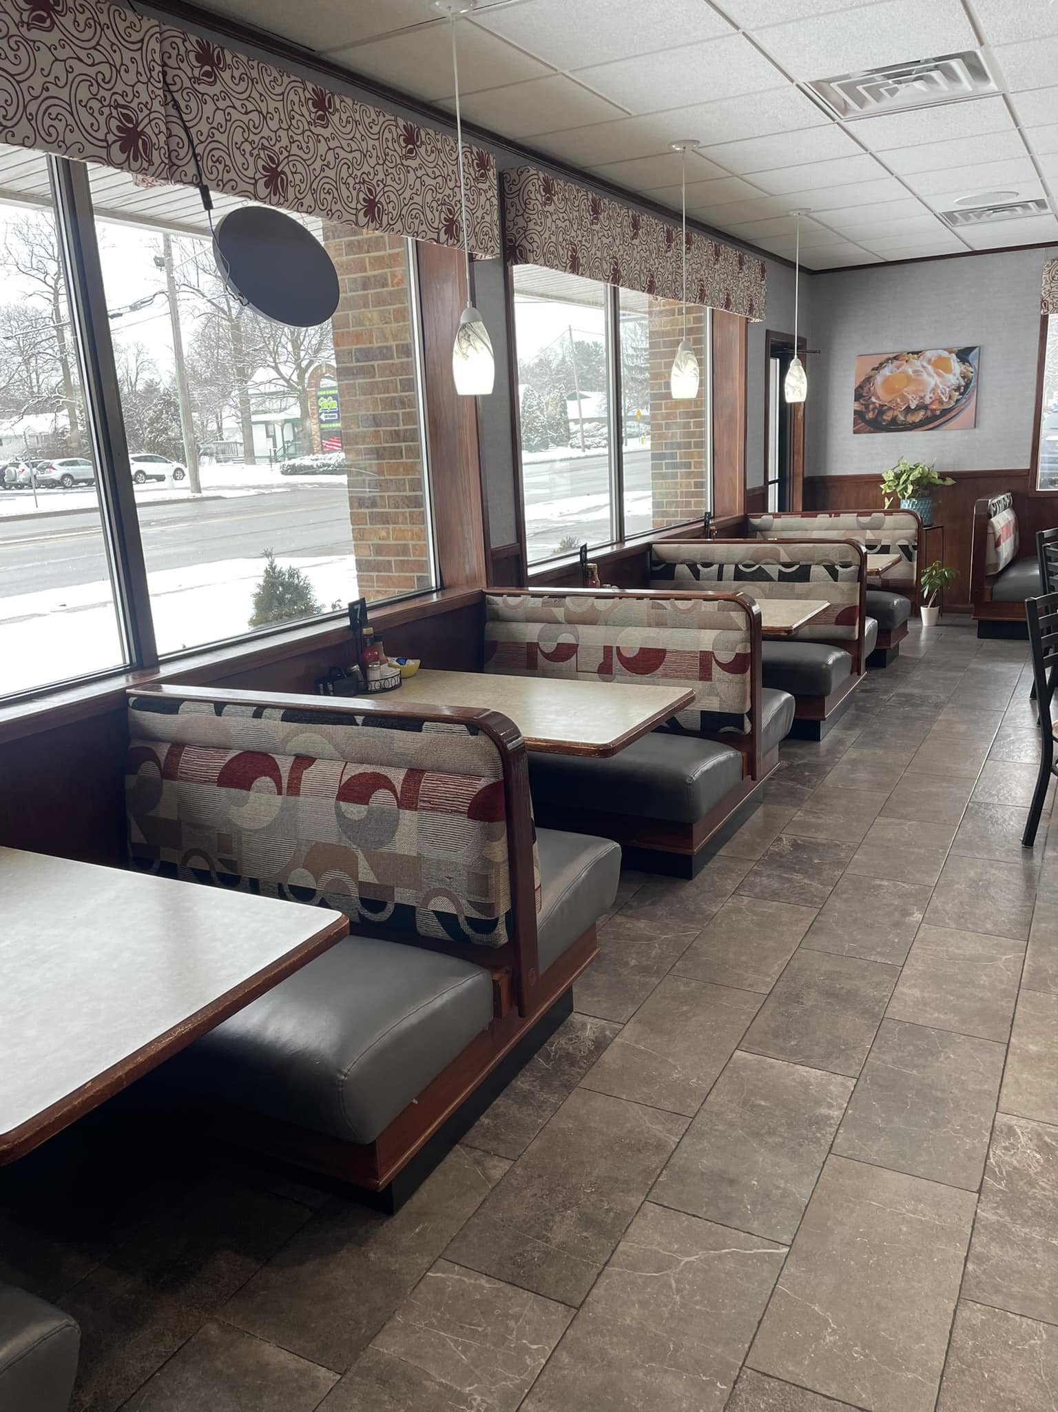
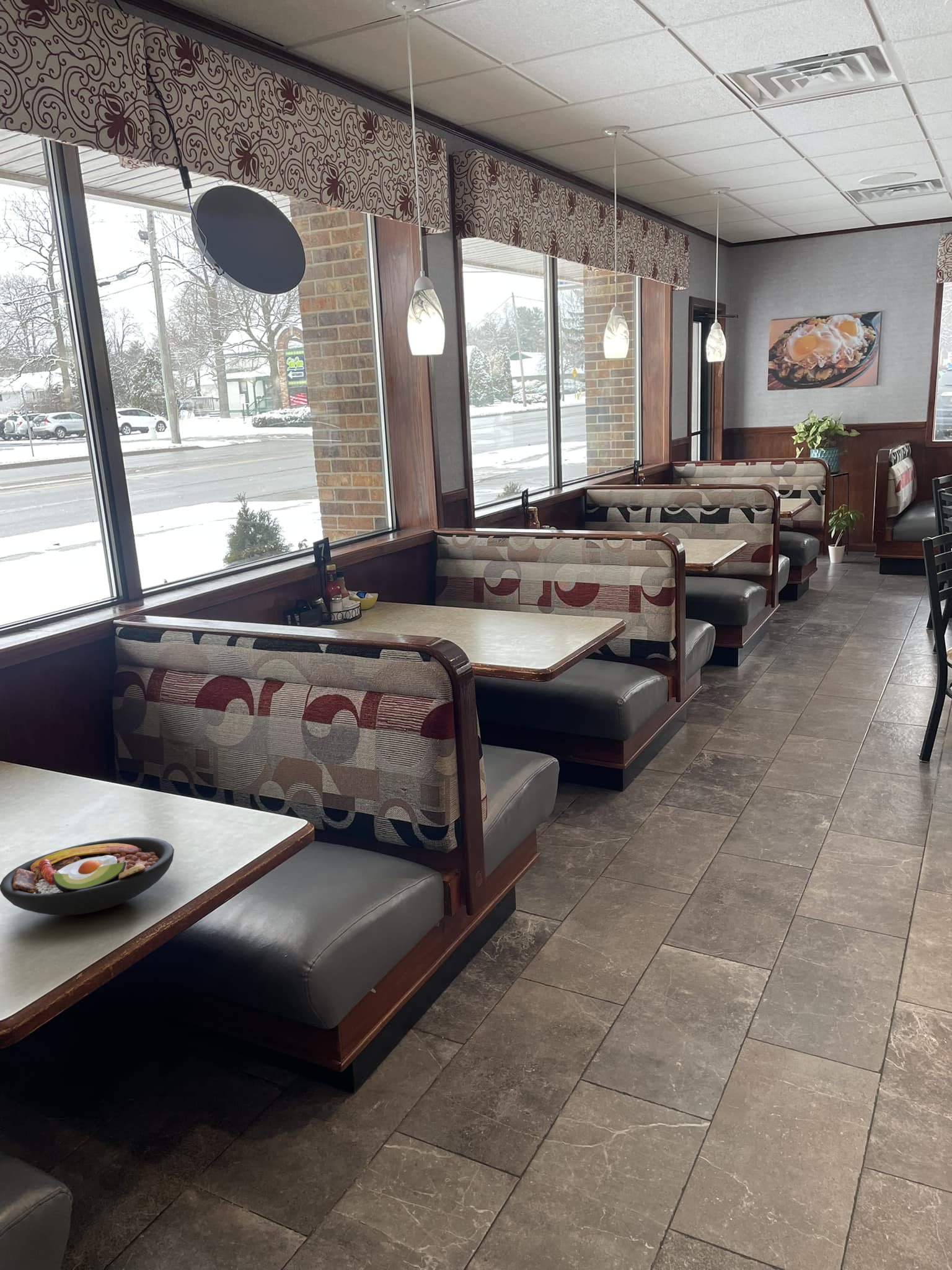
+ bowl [0,837,175,916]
